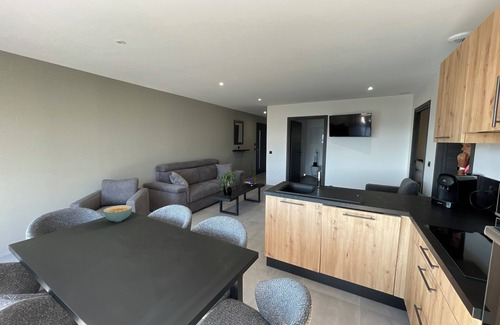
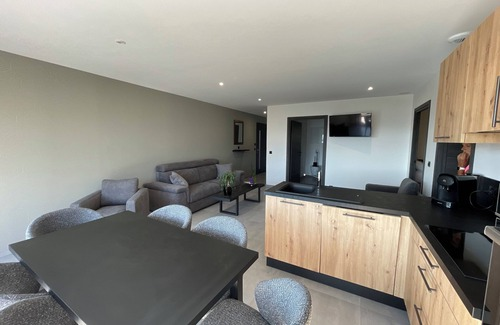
- cereal bowl [102,204,133,223]
